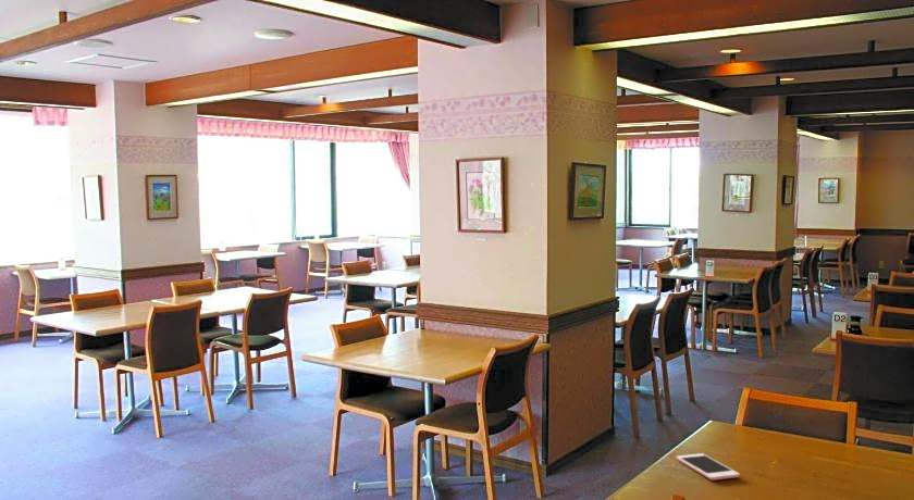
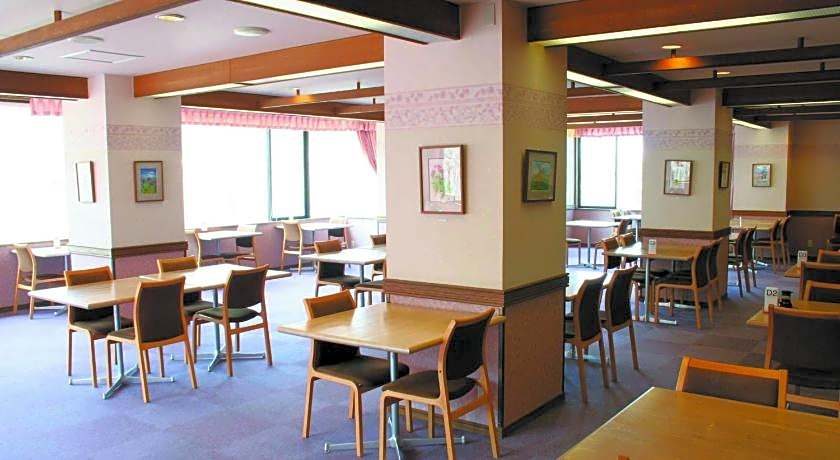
- cell phone [676,452,741,482]
